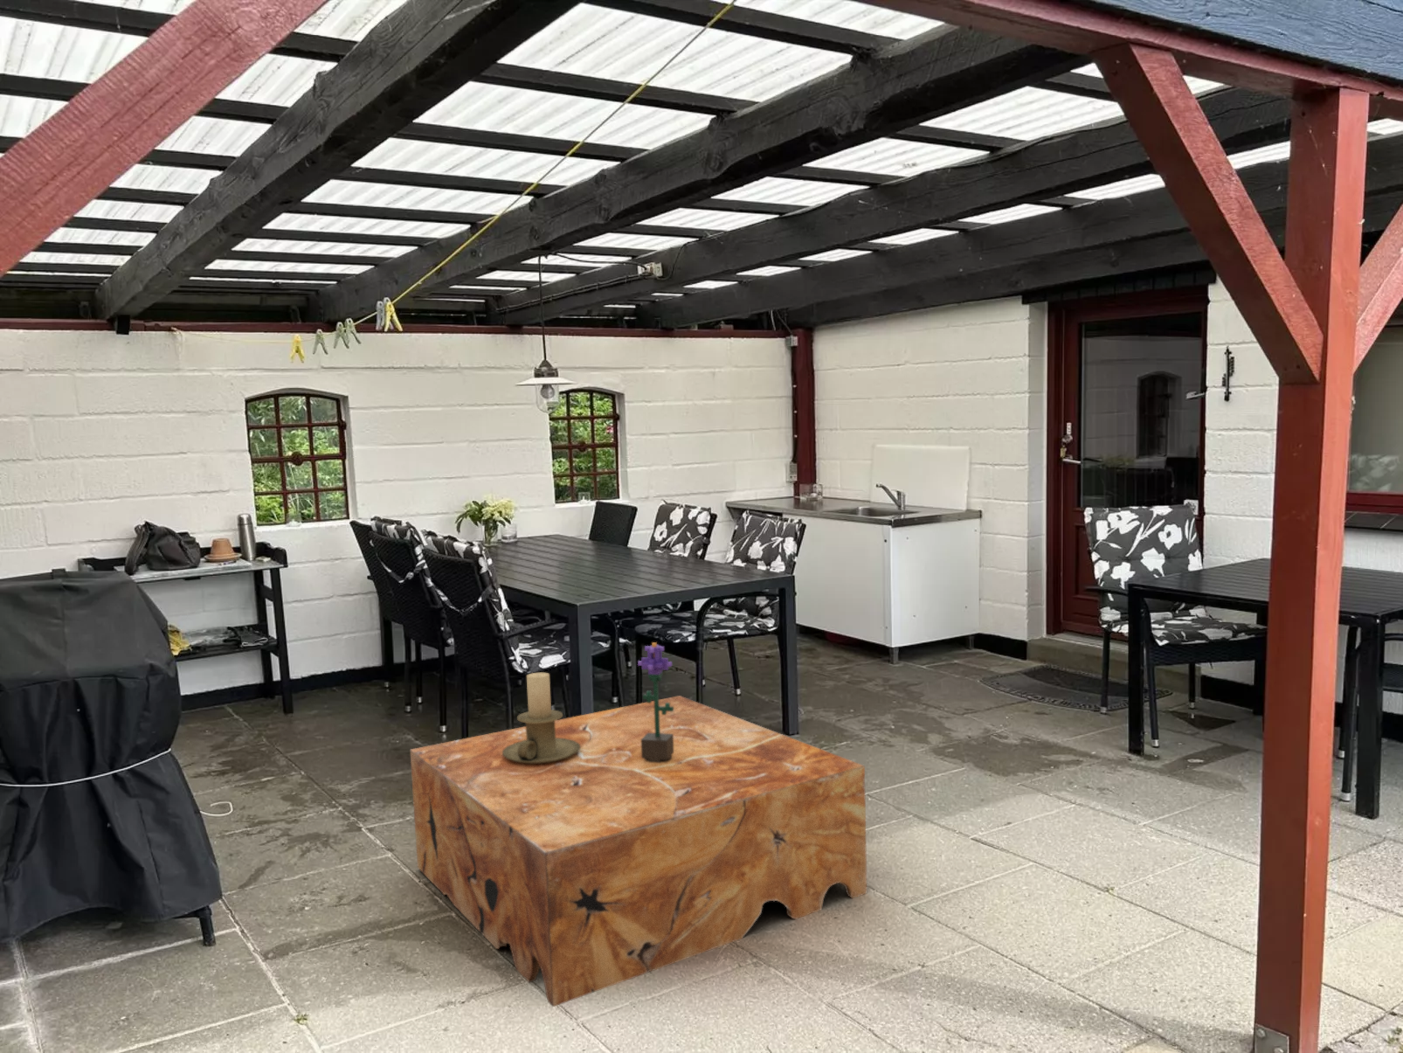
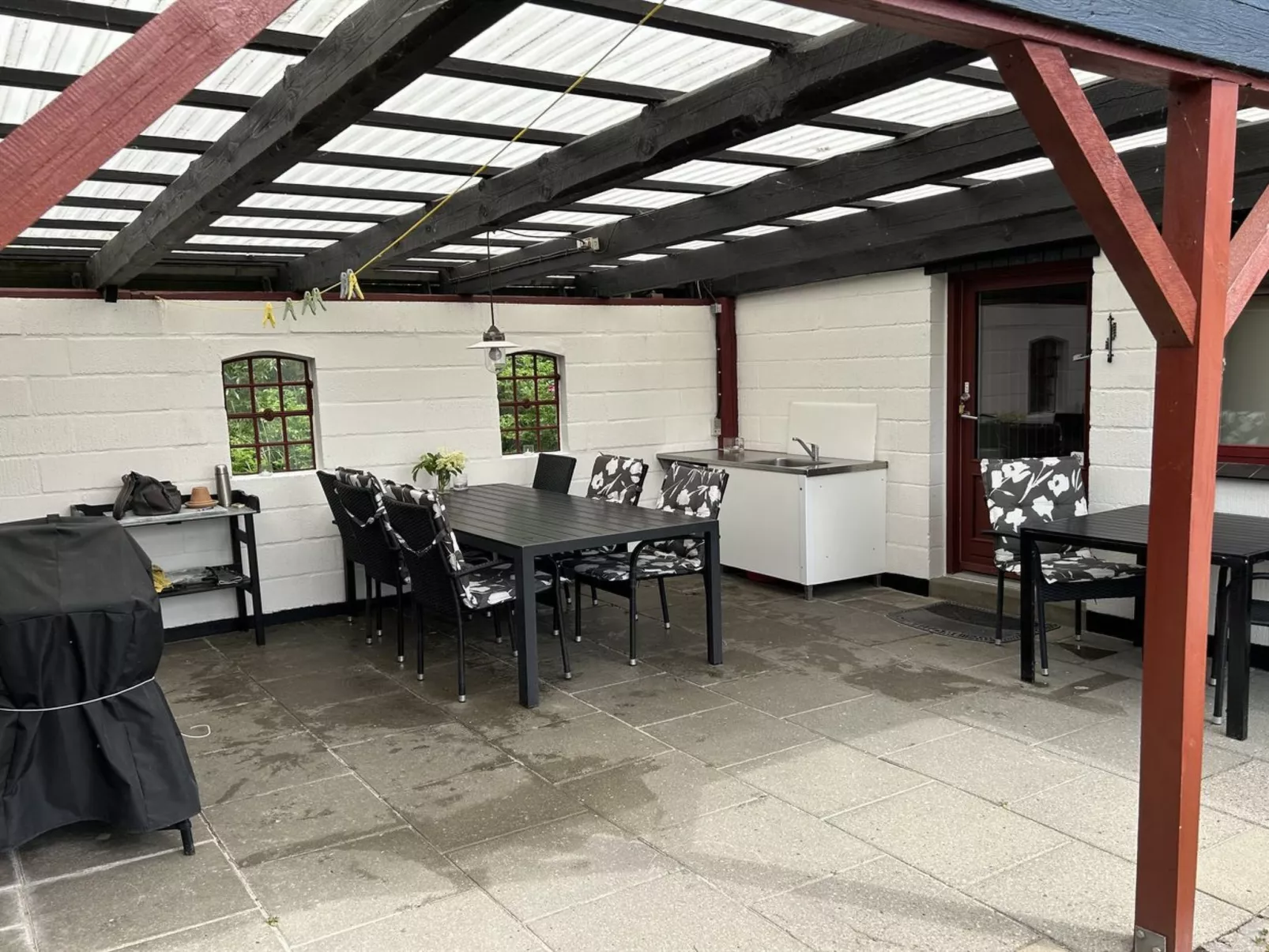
- candle holder [502,673,580,763]
- coffee table [410,695,868,1008]
- potted flower [637,642,673,763]
